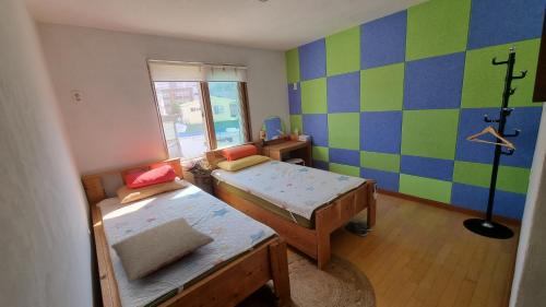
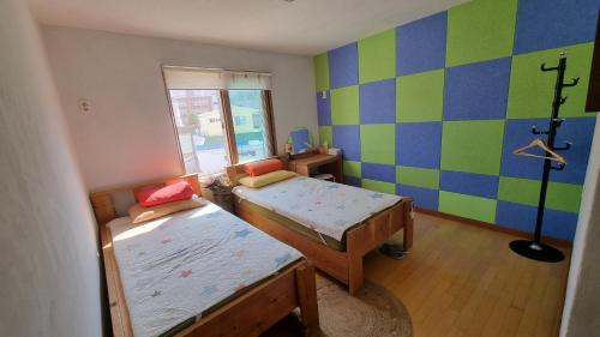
- pillow [110,216,215,285]
